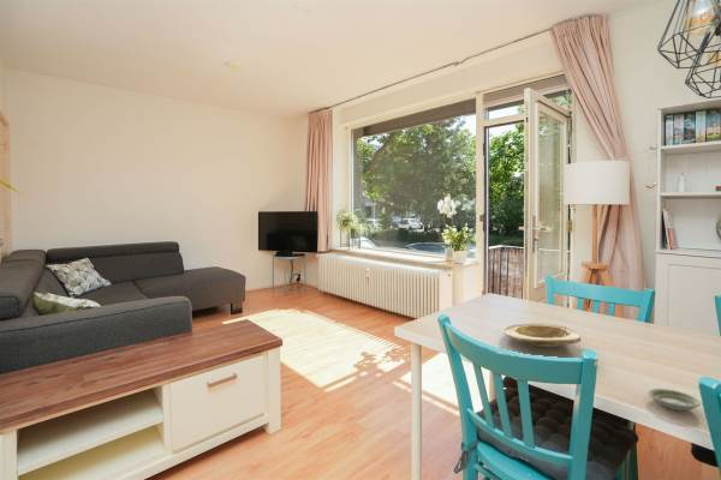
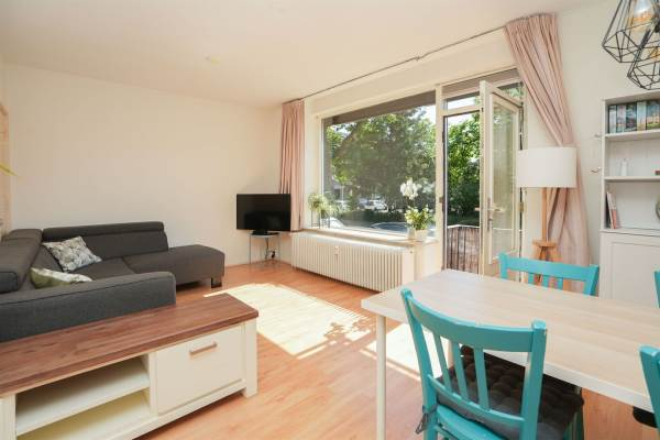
- saucer [648,388,702,412]
- plate [503,323,582,348]
